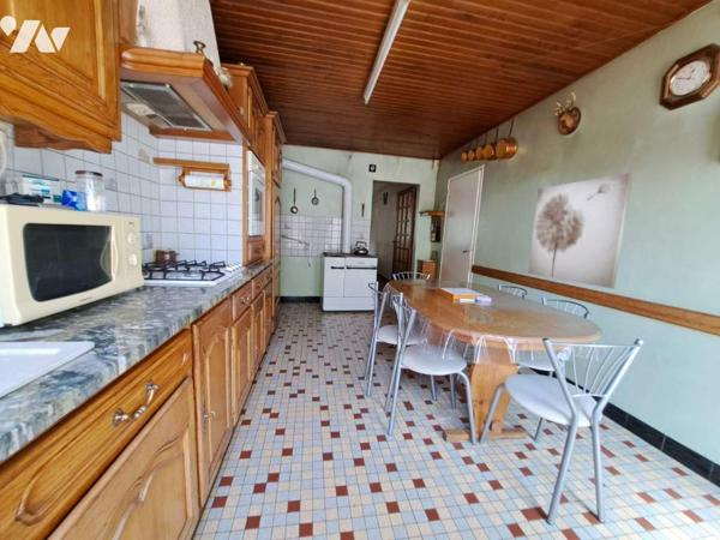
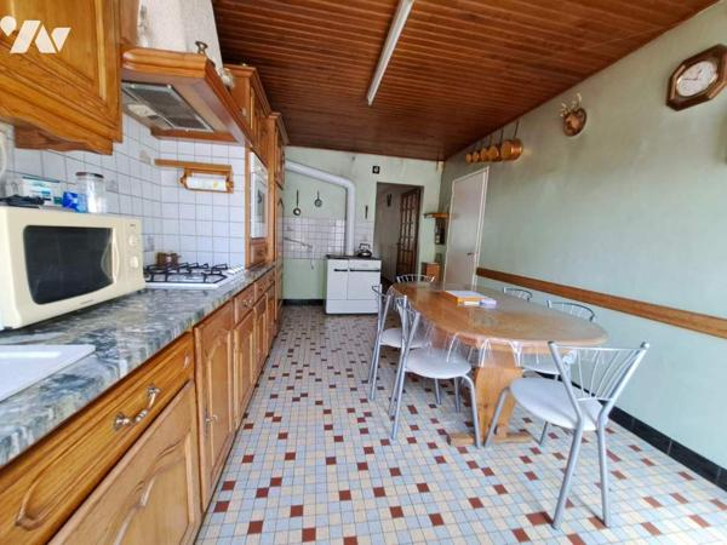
- wall art [527,172,634,290]
